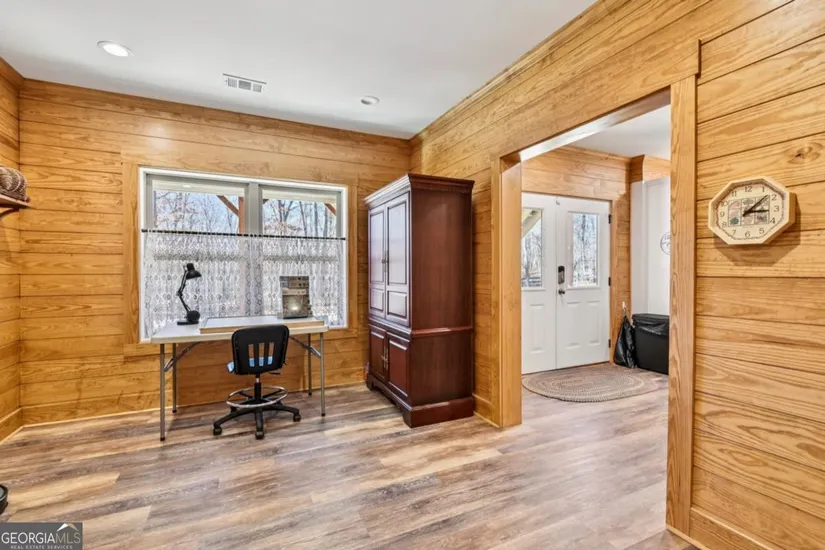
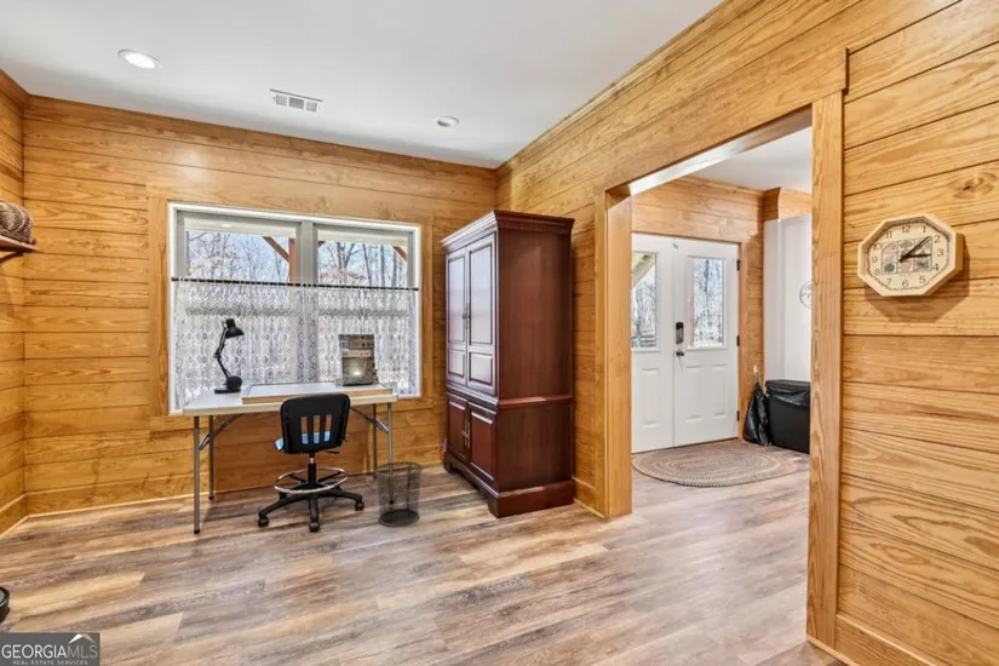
+ waste bin [373,460,424,528]
